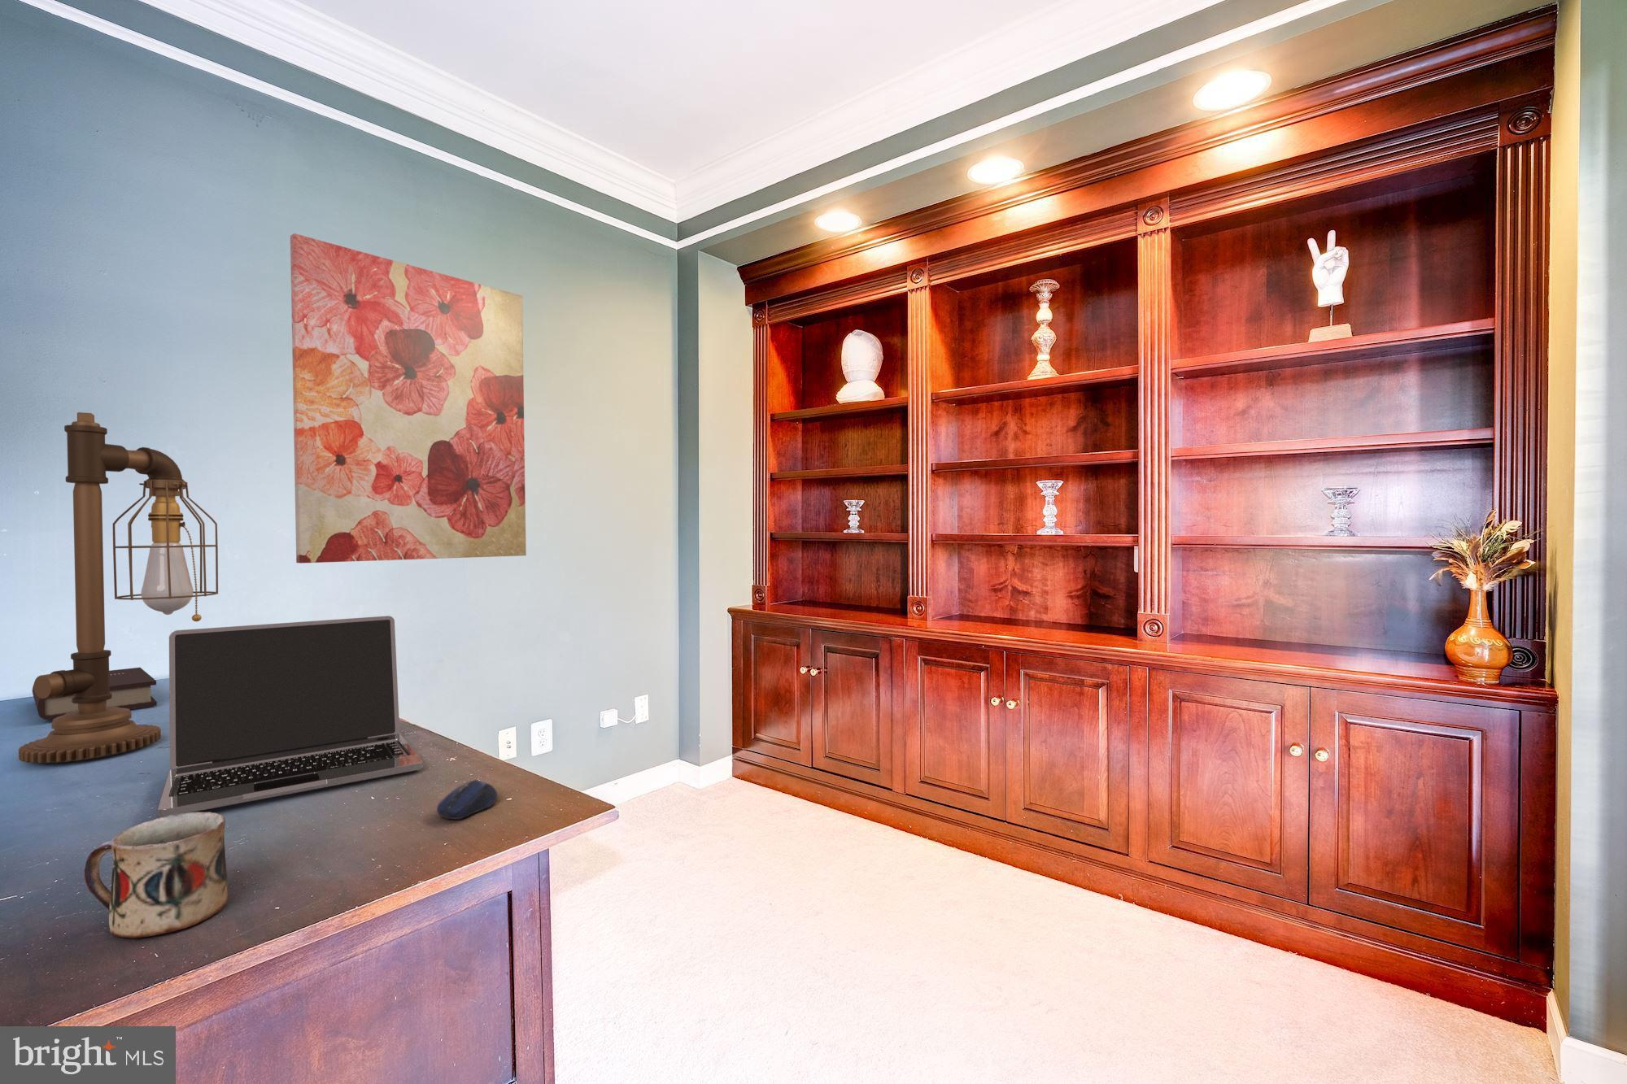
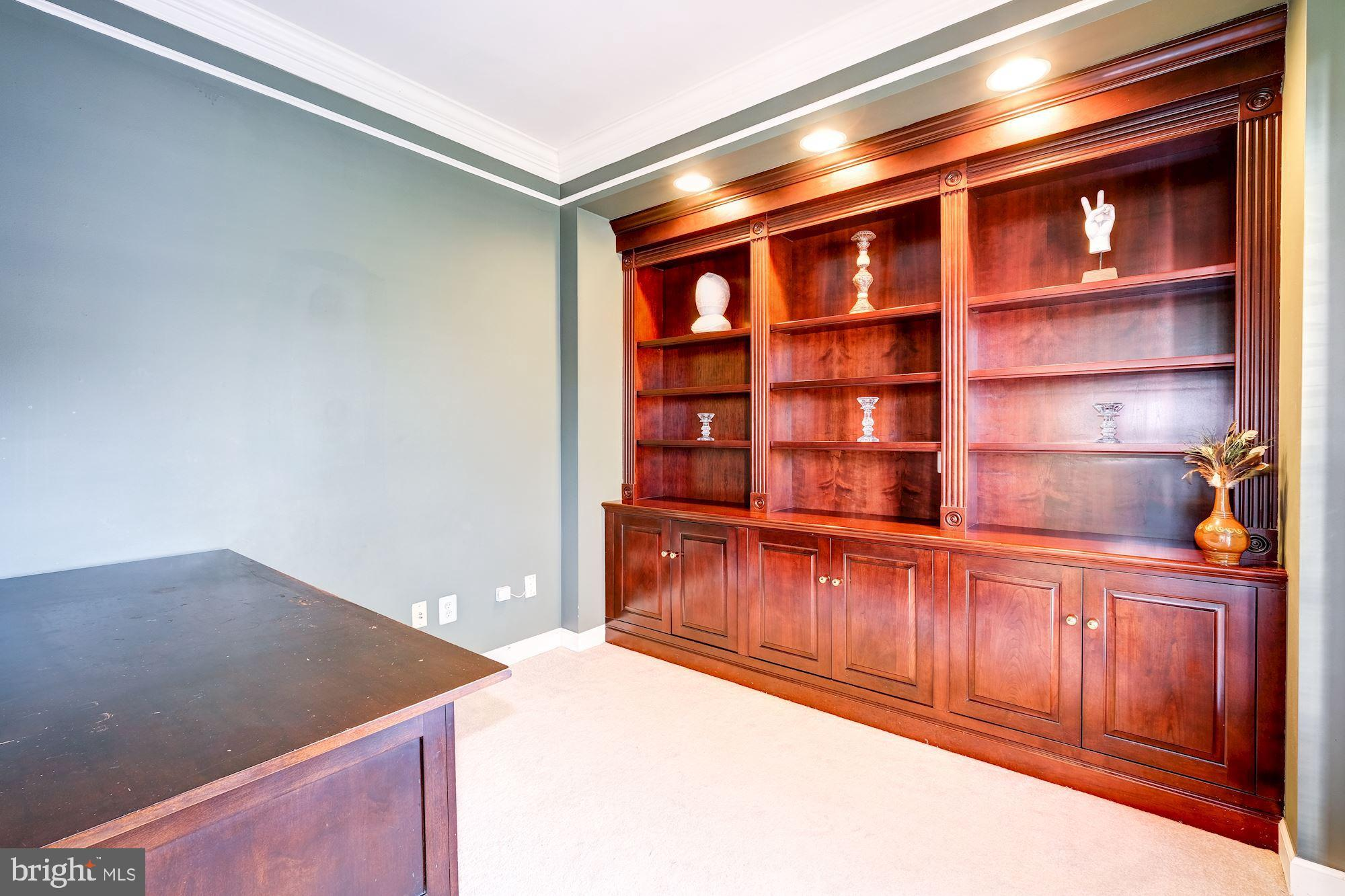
- wall art [289,232,527,564]
- laptop [157,615,423,818]
- mug [83,811,229,939]
- computer mouse [435,779,498,820]
- desk lamp [18,411,219,765]
- book [31,667,157,721]
